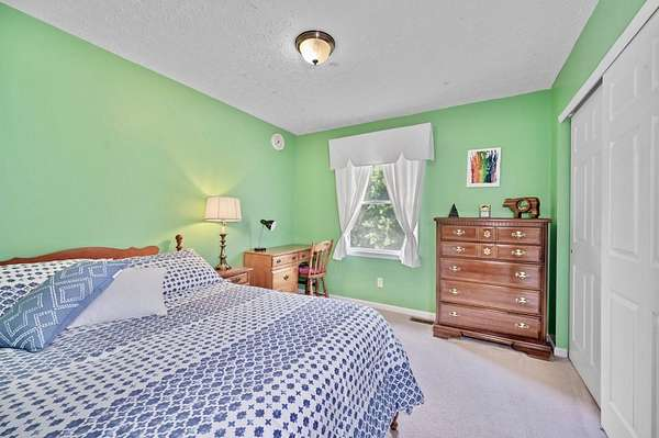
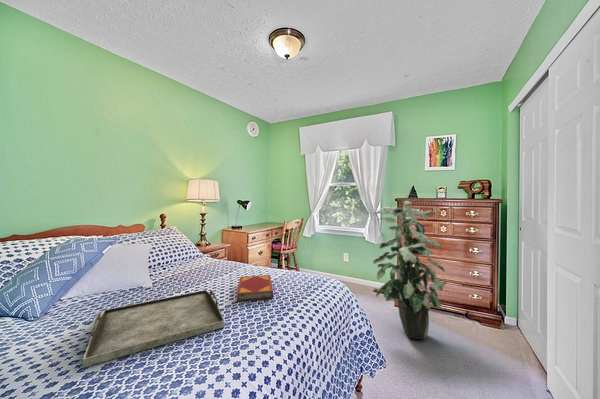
+ serving tray [82,289,226,368]
+ hardback book [236,274,274,302]
+ indoor plant [372,200,448,340]
